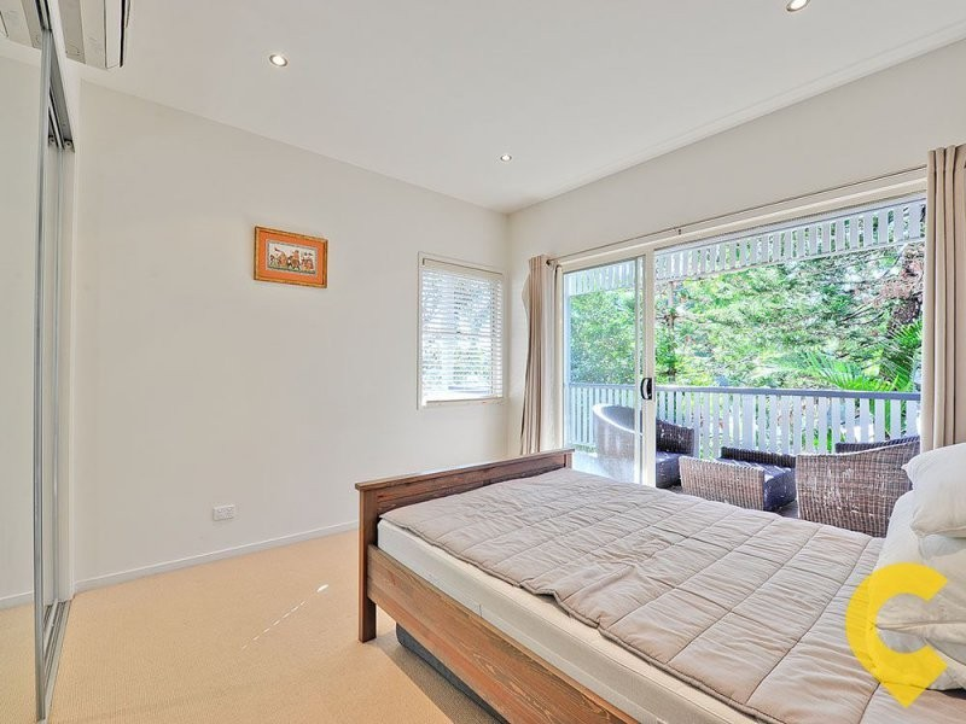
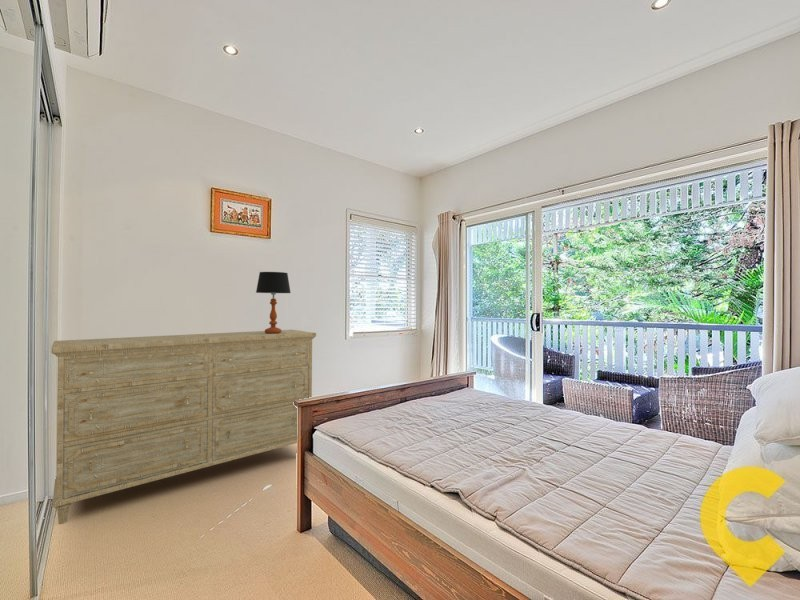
+ dresser [50,329,317,525]
+ table lamp [255,271,292,334]
